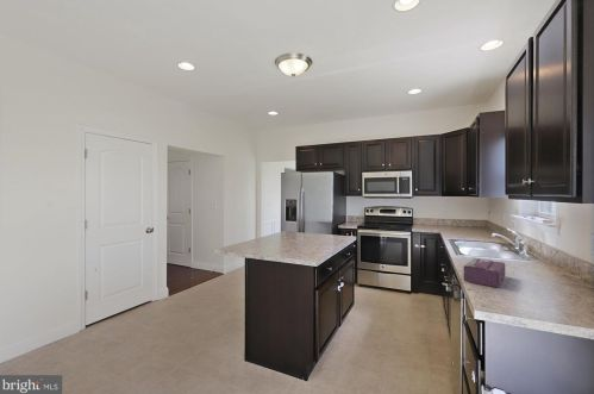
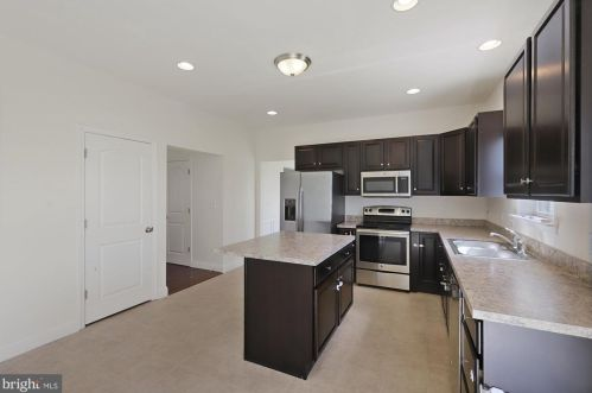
- tissue box [463,257,506,289]
